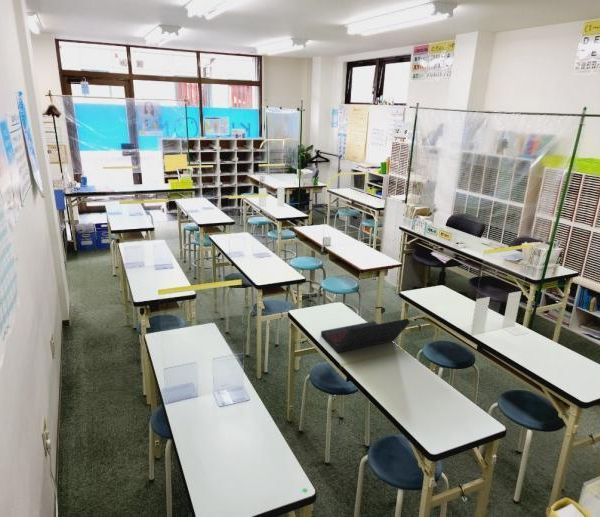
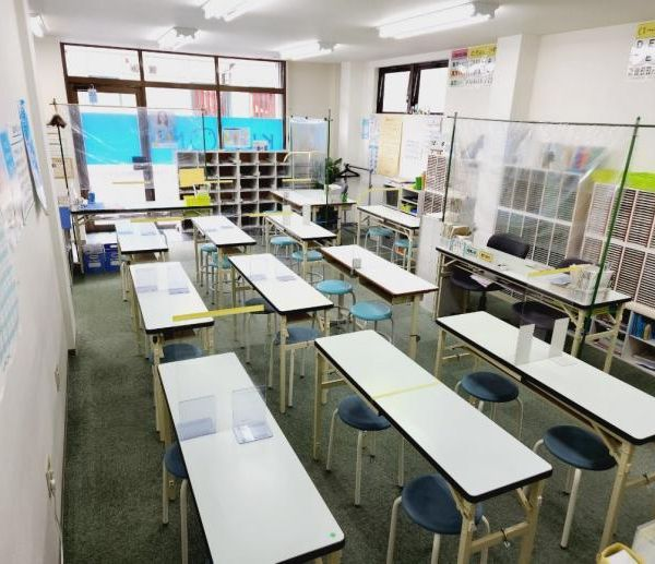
- laptop [320,318,411,354]
